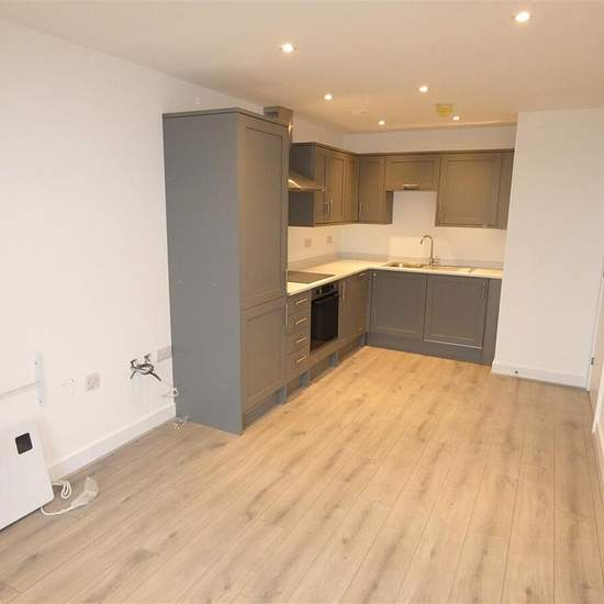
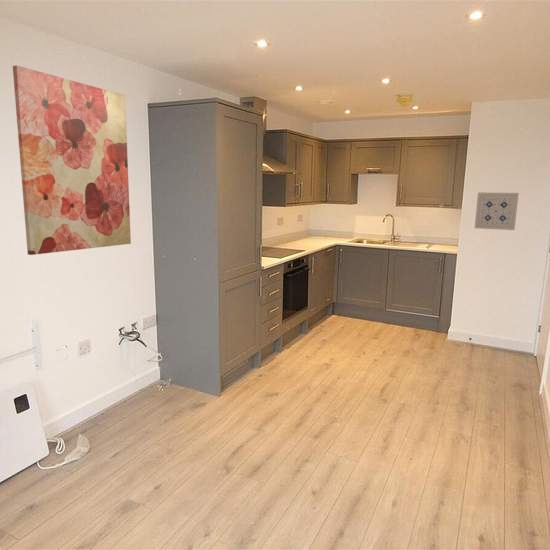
+ wall art [474,191,520,231]
+ wall art [12,64,132,256]
